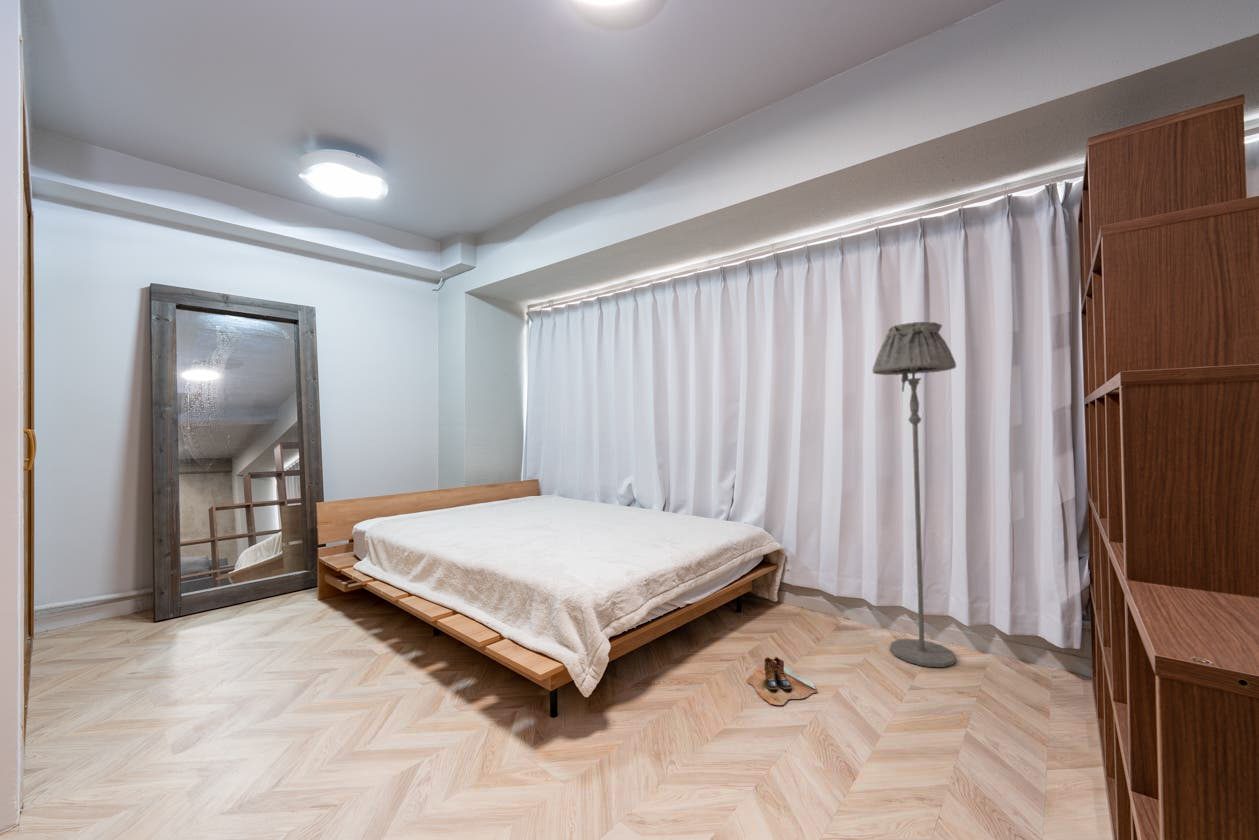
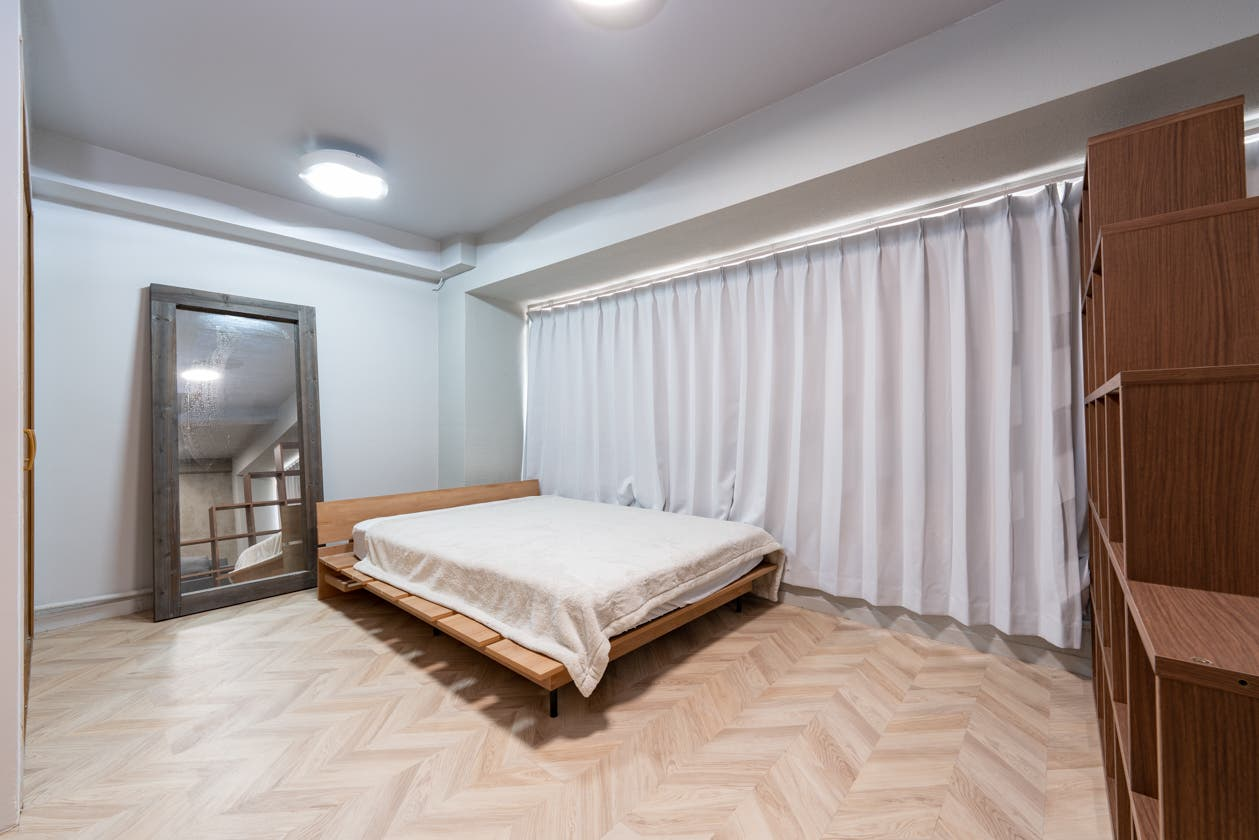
- floor lamp [871,321,957,668]
- boots [746,656,818,706]
